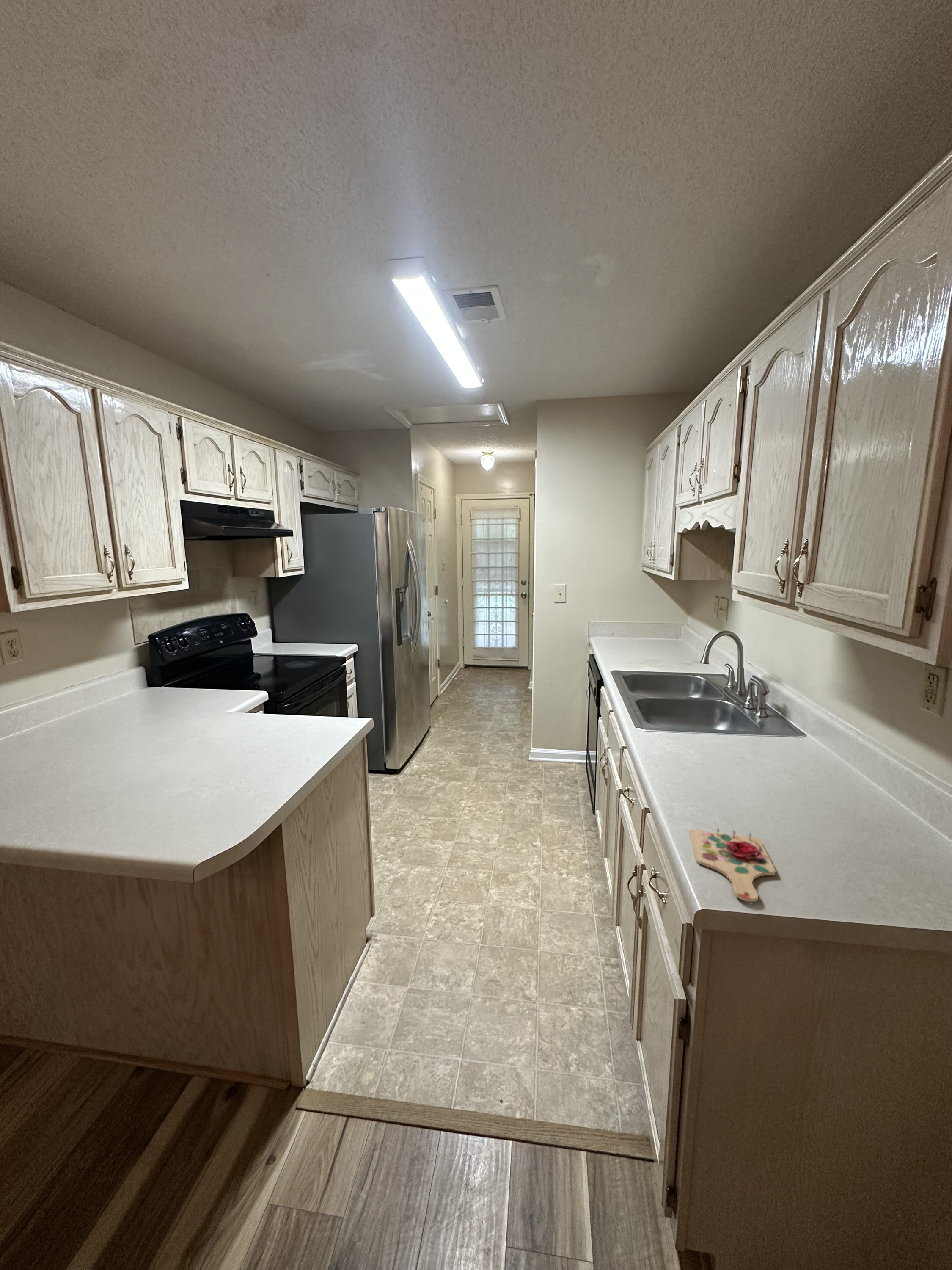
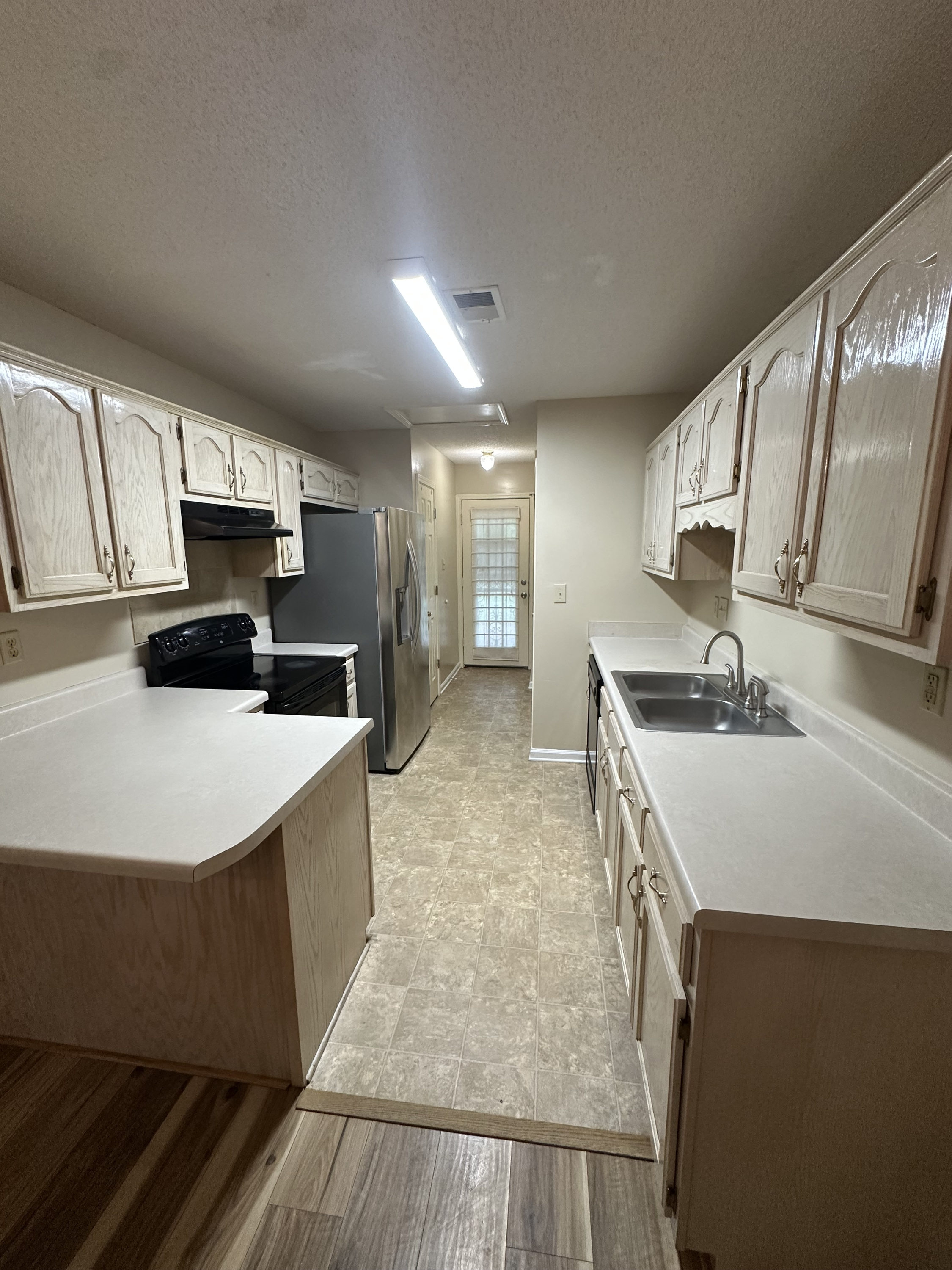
- cutting board [688,828,776,903]
